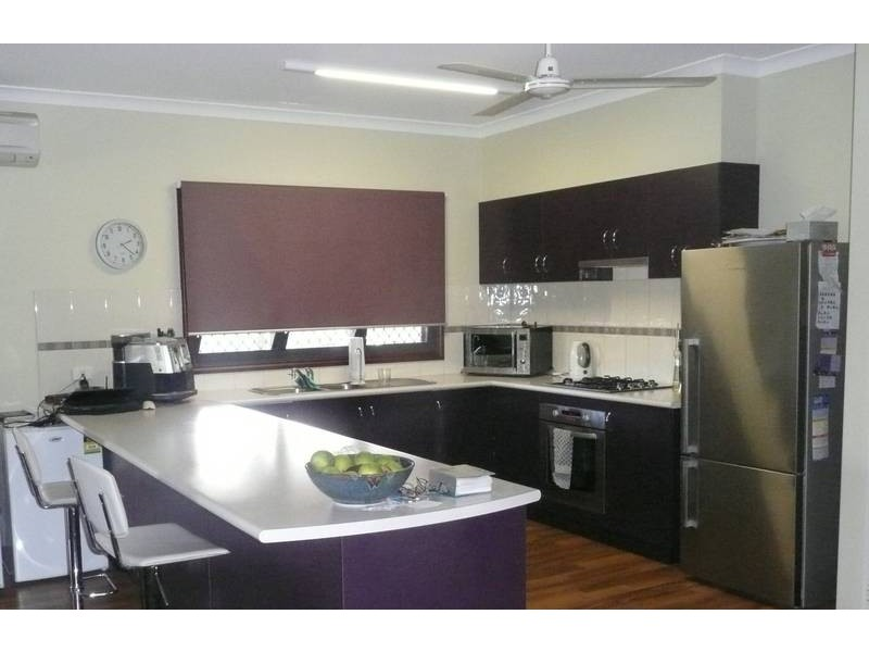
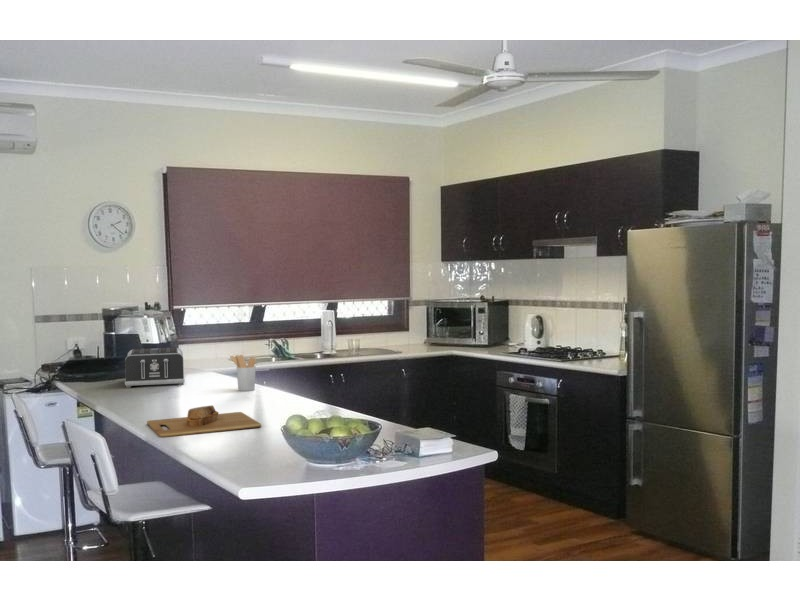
+ cutting board [146,404,262,438]
+ utensil holder [229,354,257,392]
+ toaster [124,346,185,389]
